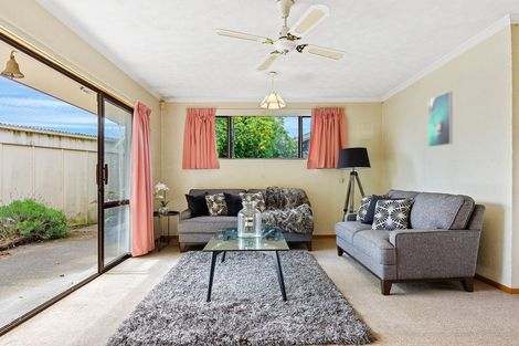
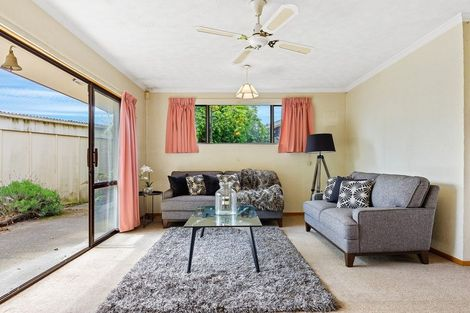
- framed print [427,91,454,148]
